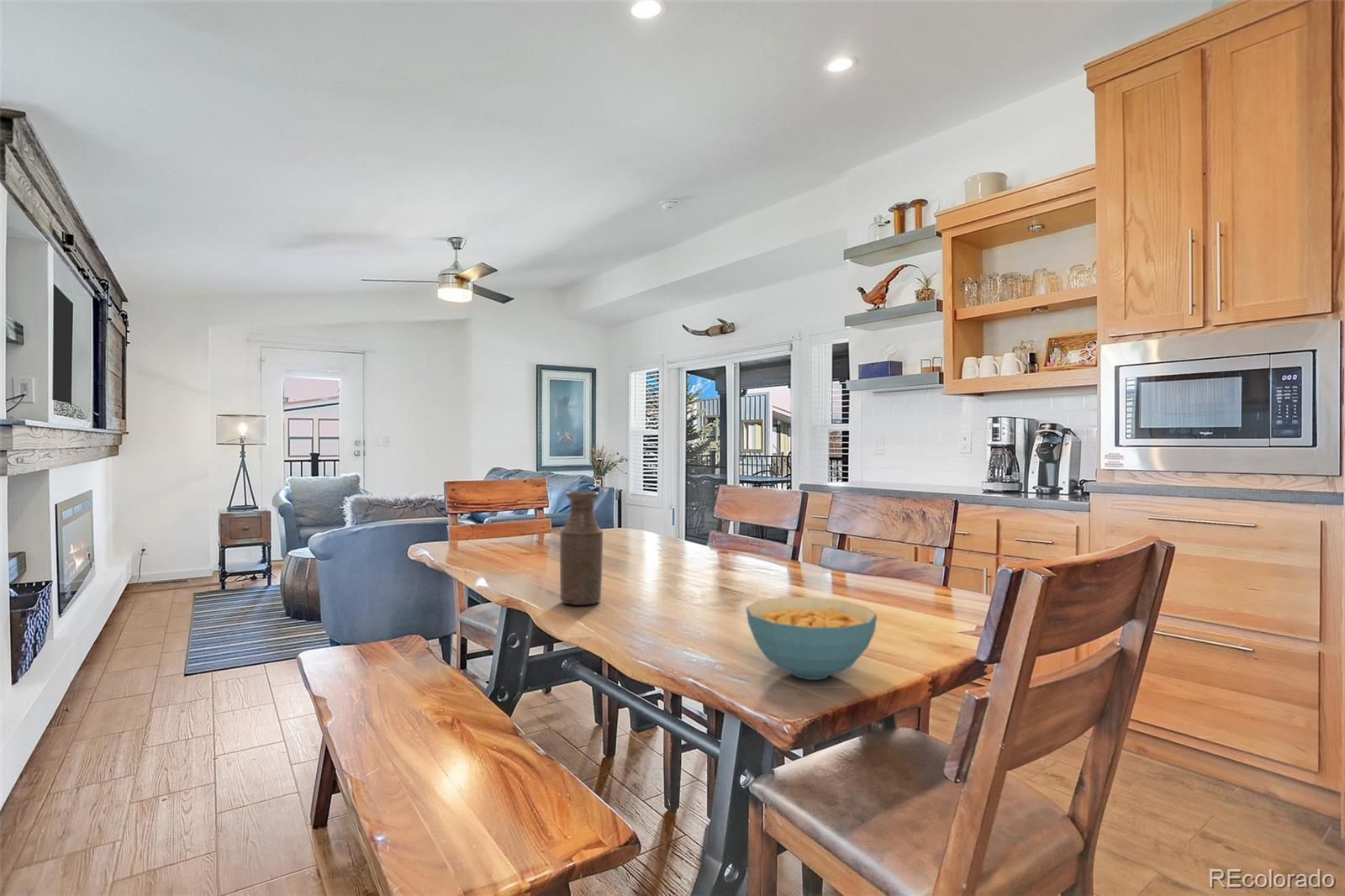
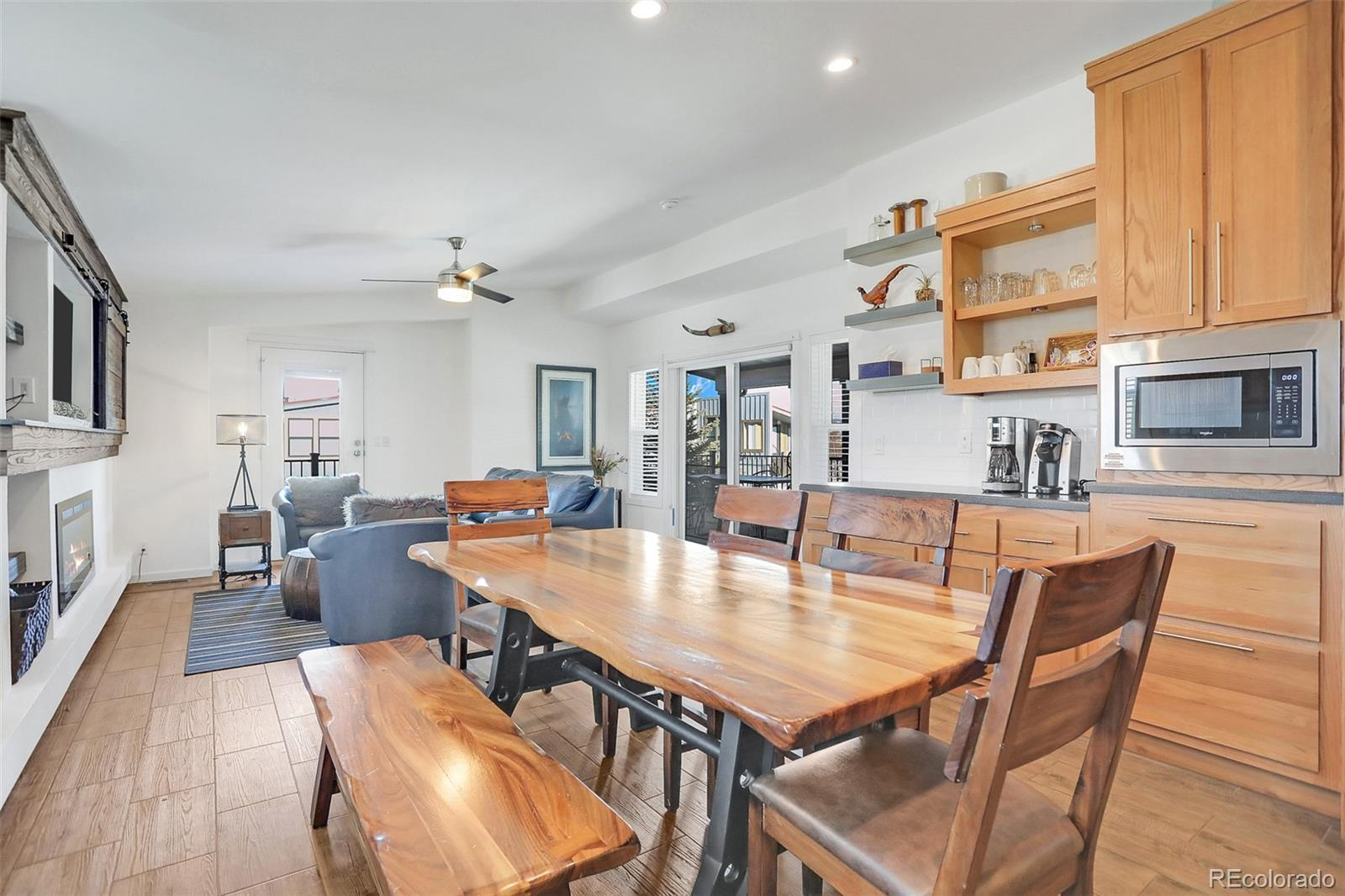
- bottle [559,490,604,606]
- cereal bowl [746,596,878,681]
